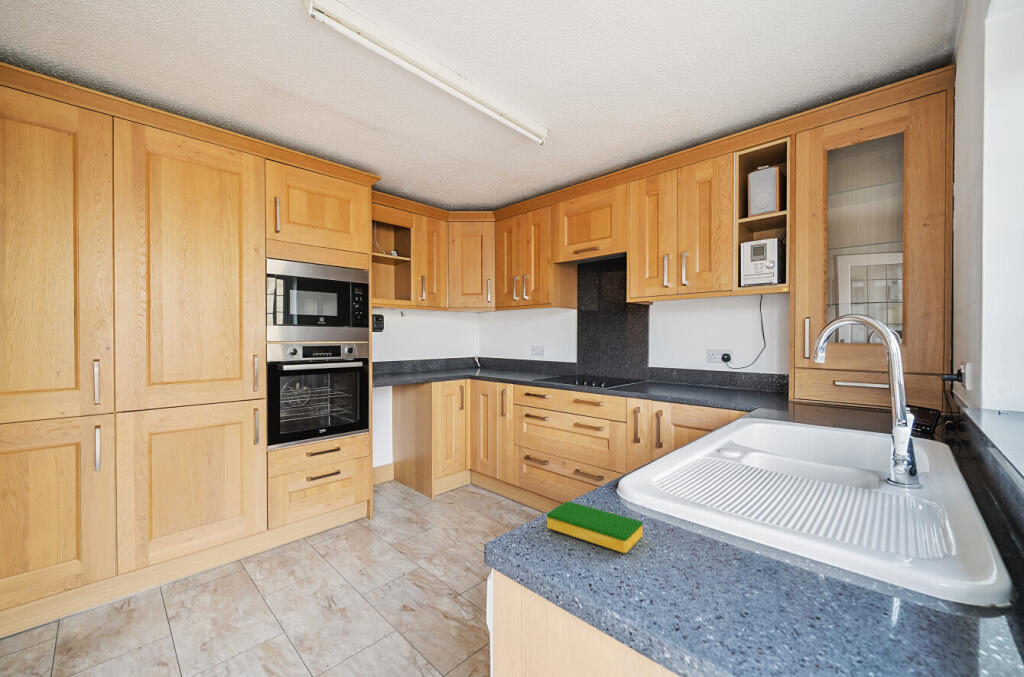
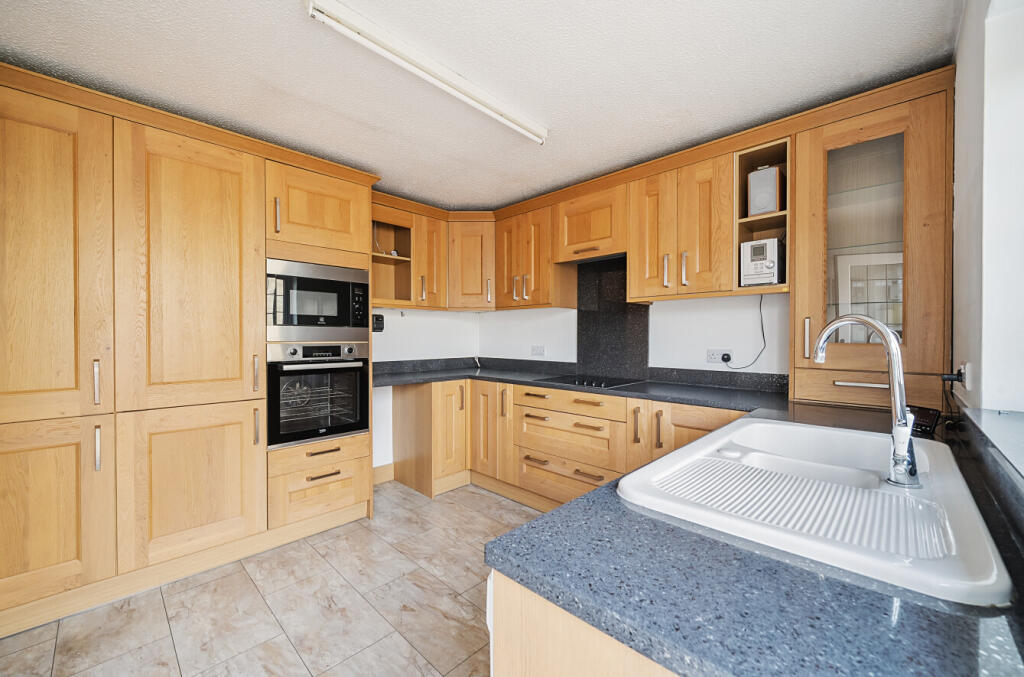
- dish sponge [546,500,644,554]
